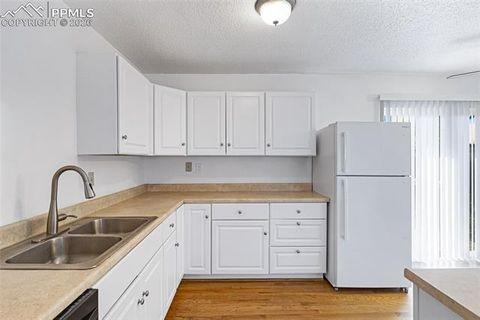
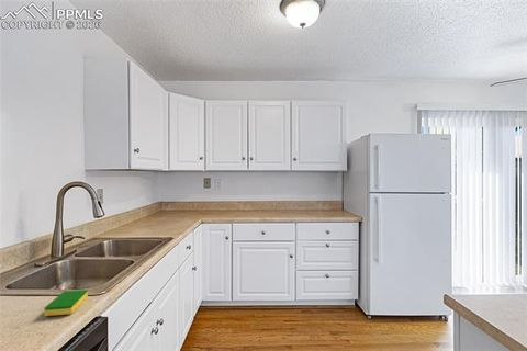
+ dish sponge [43,288,89,317]
